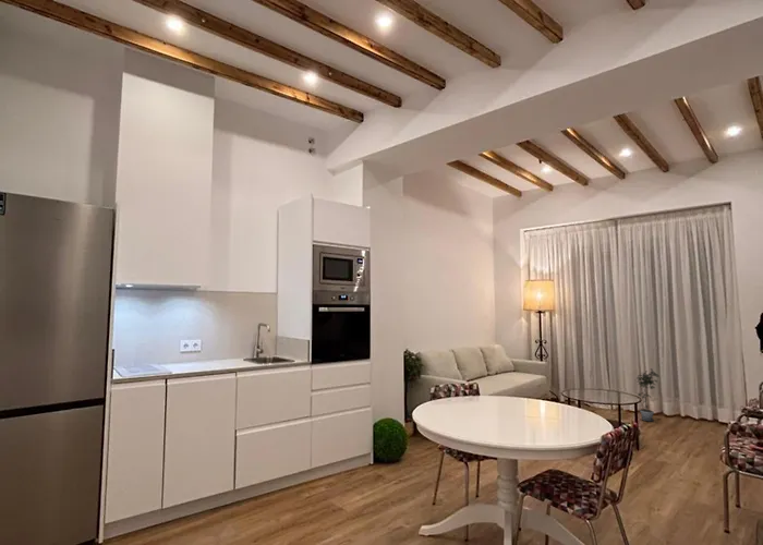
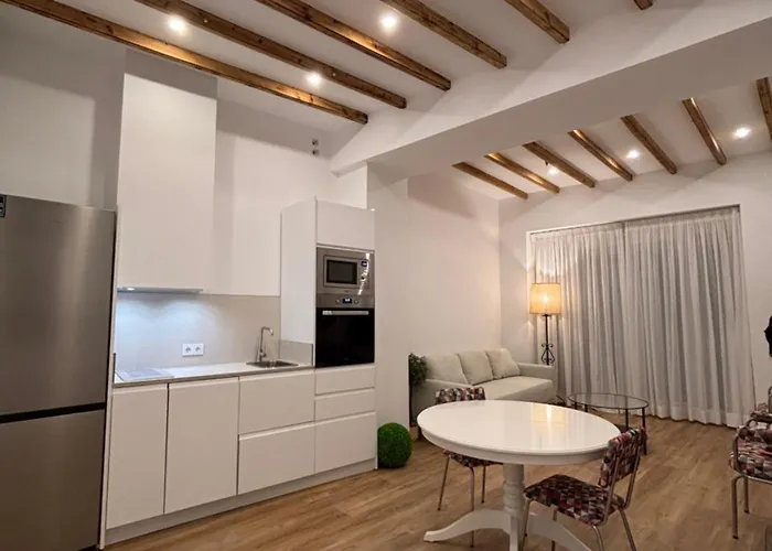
- potted plant [635,367,659,423]
